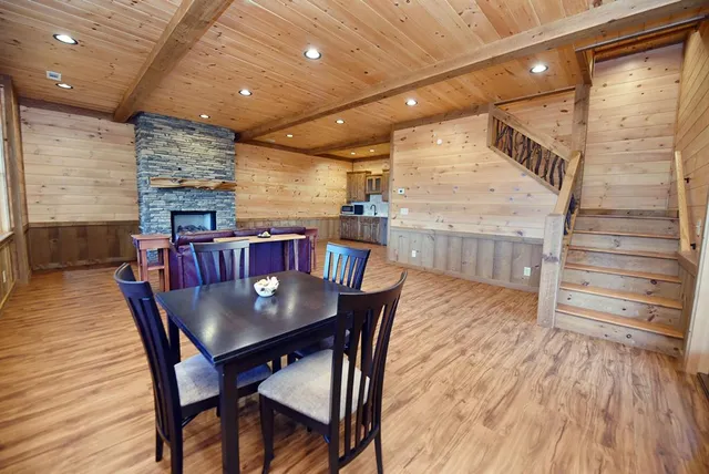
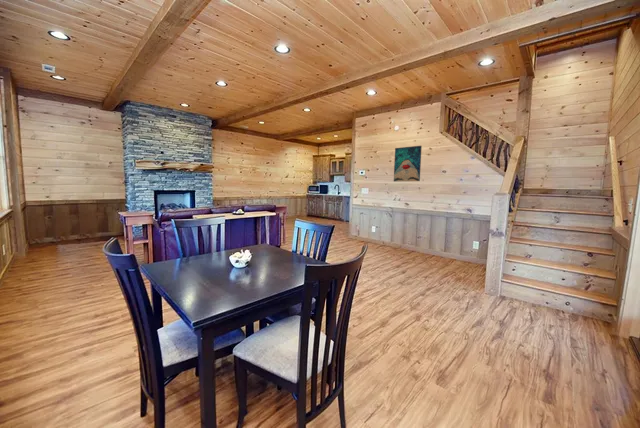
+ wall art [393,145,423,182]
